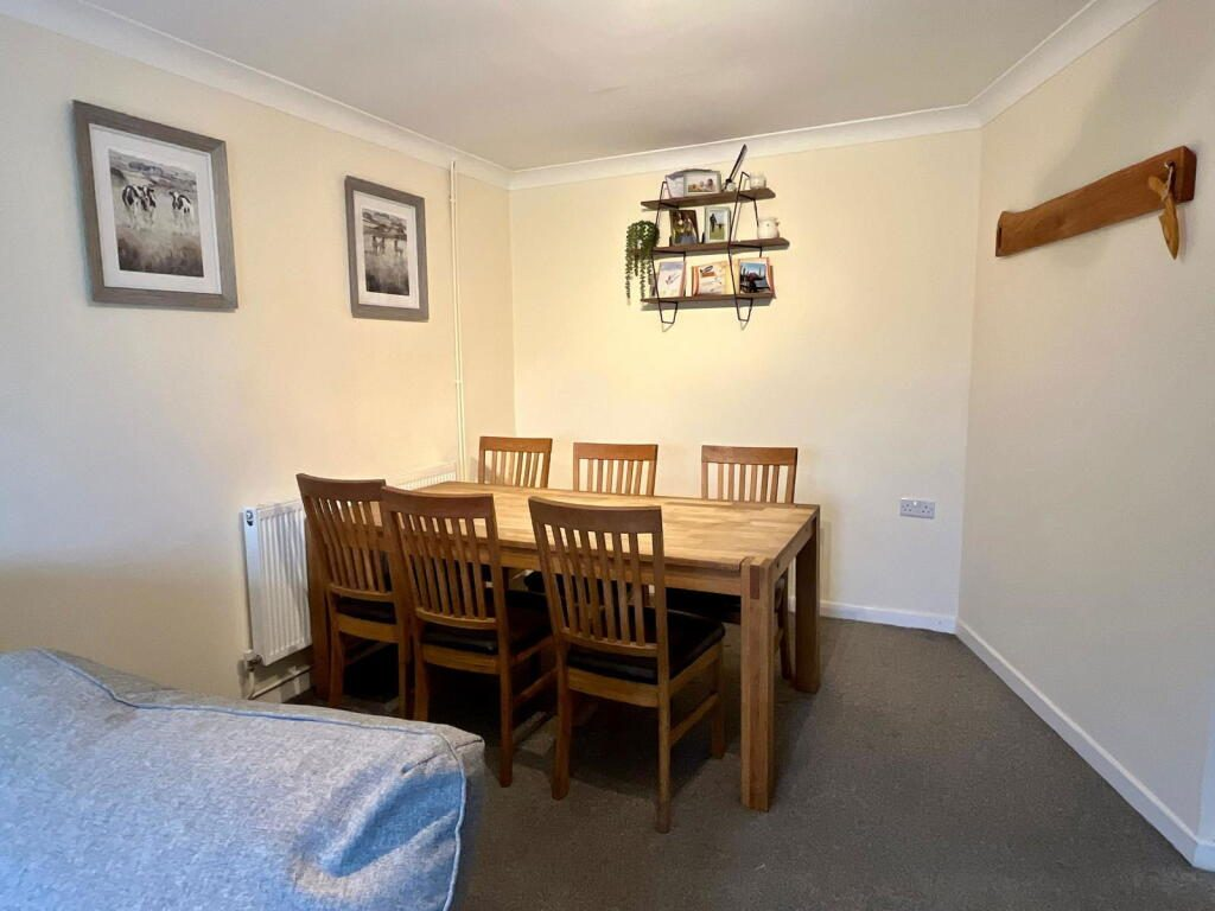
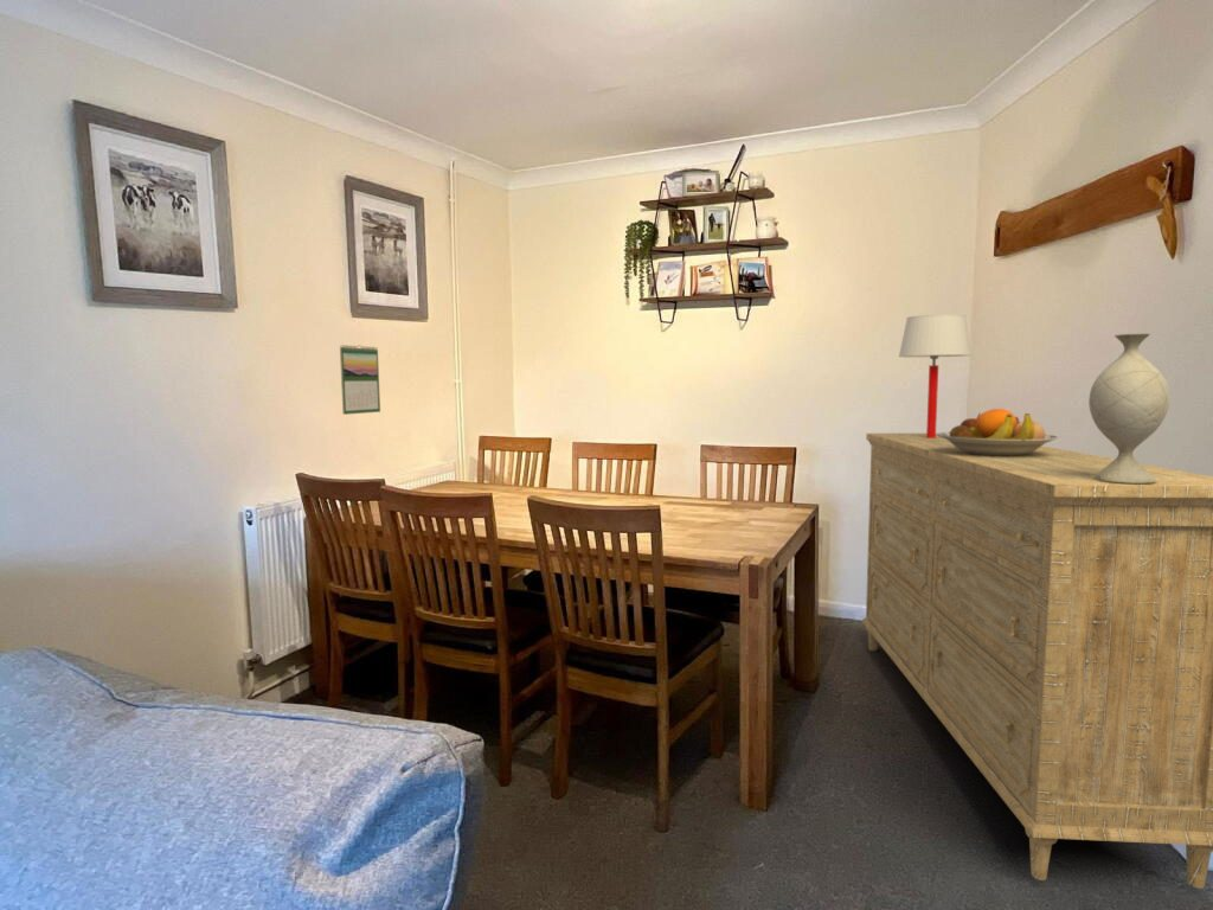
+ decorative vase [1087,332,1172,483]
+ fruit bowl [937,408,1060,456]
+ calendar [339,344,381,416]
+ table lamp [898,313,973,438]
+ dresser [861,432,1213,890]
